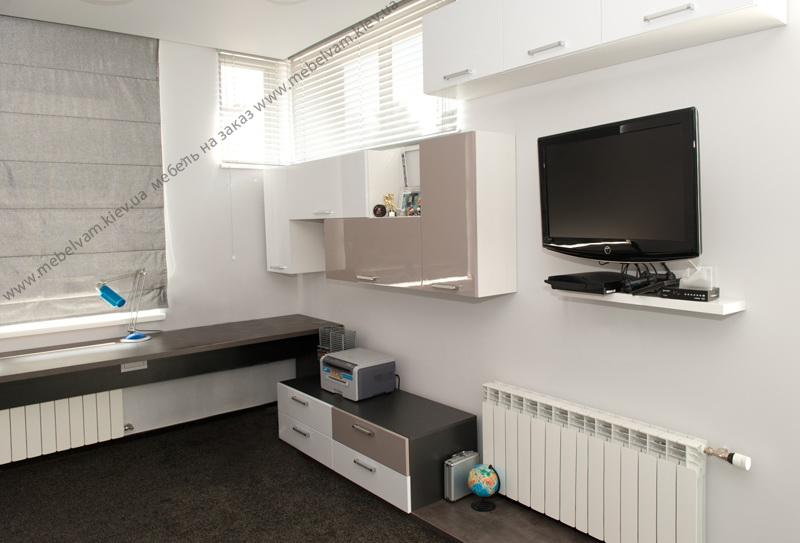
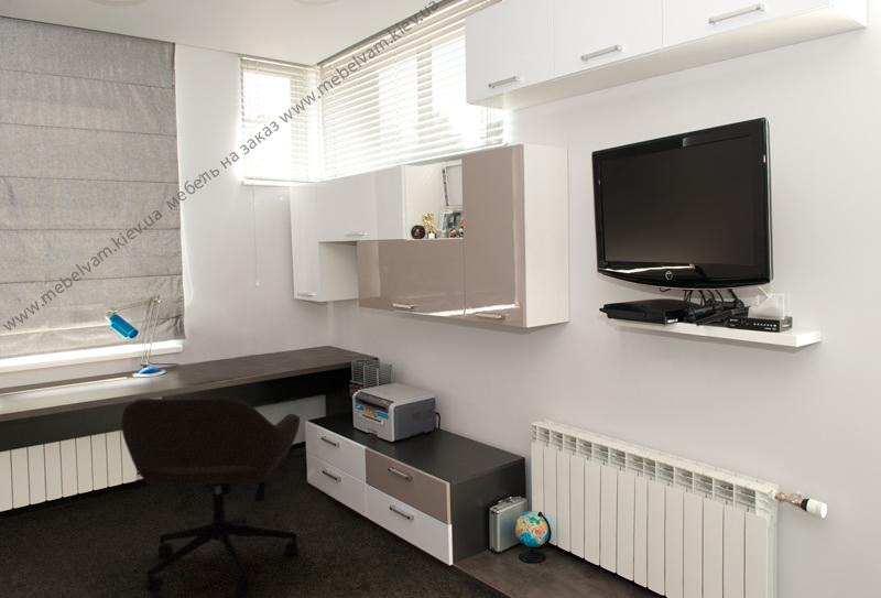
+ office chair [120,395,301,595]
